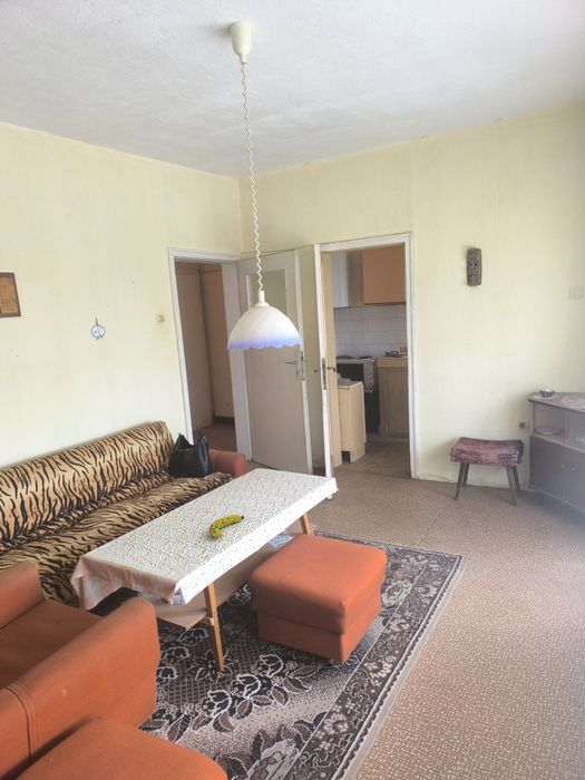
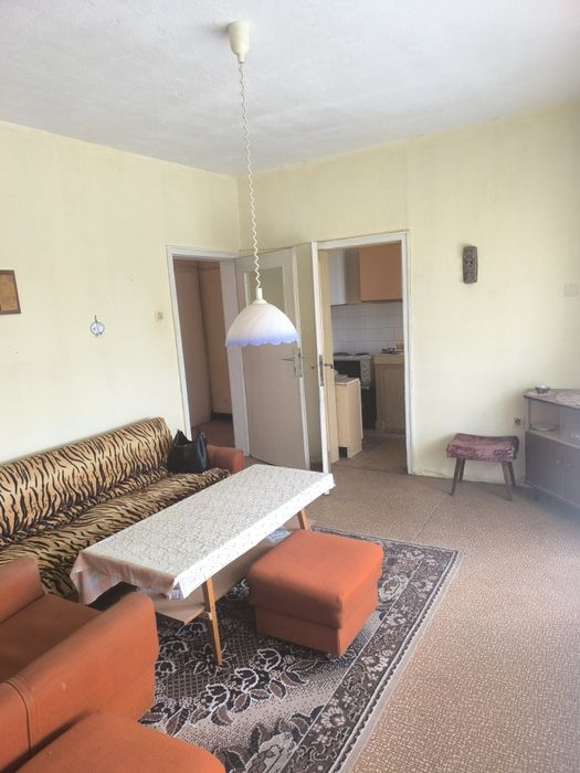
- fruit [208,514,245,538]
